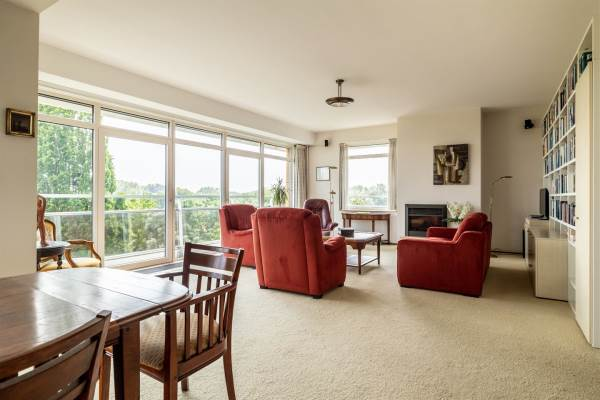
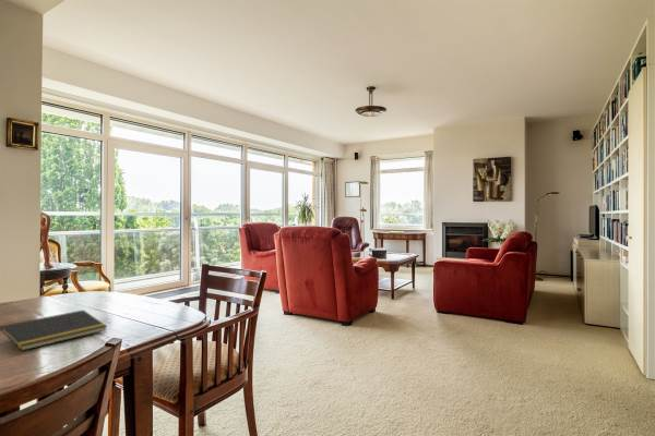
+ notepad [0,308,108,352]
